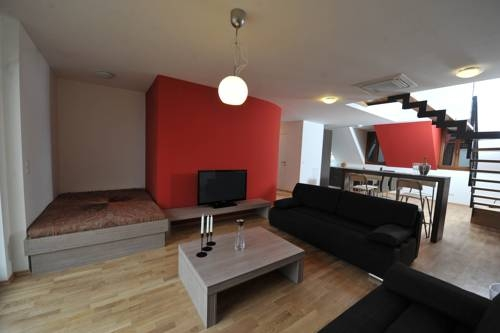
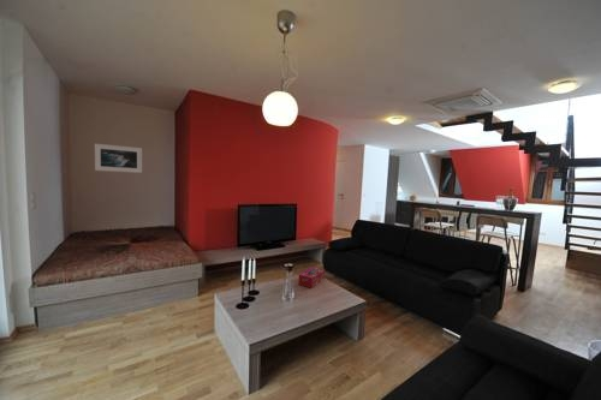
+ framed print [94,143,143,174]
+ tissue box [297,265,326,289]
